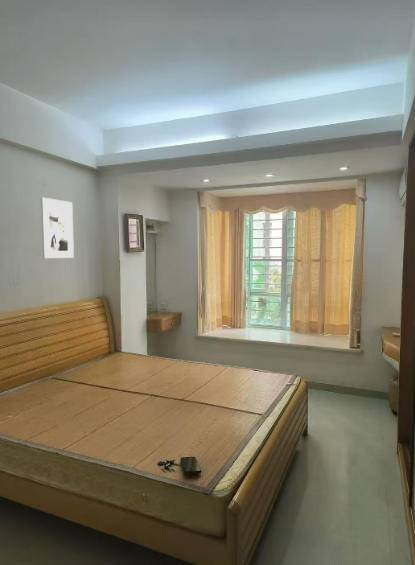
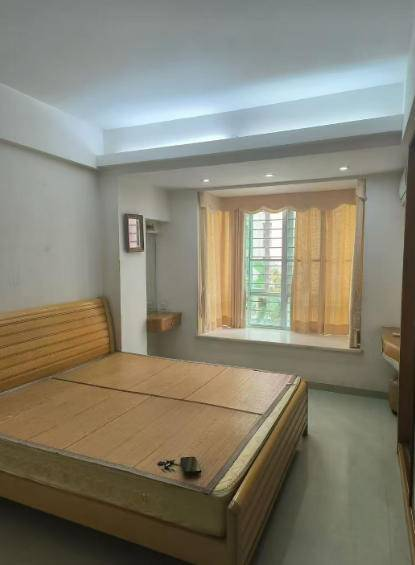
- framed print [40,196,75,259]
